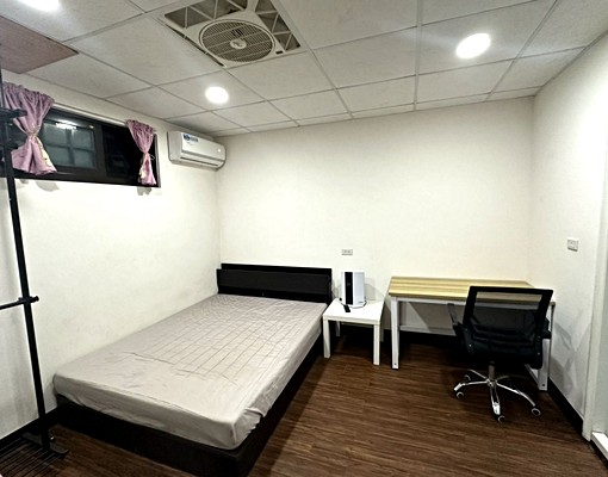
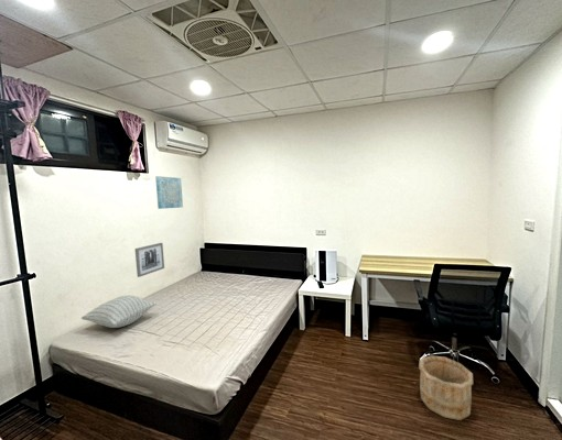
+ wooden bucket [418,355,474,421]
+ pillow [80,295,158,329]
+ wall art [154,175,184,210]
+ wall art [134,242,165,278]
